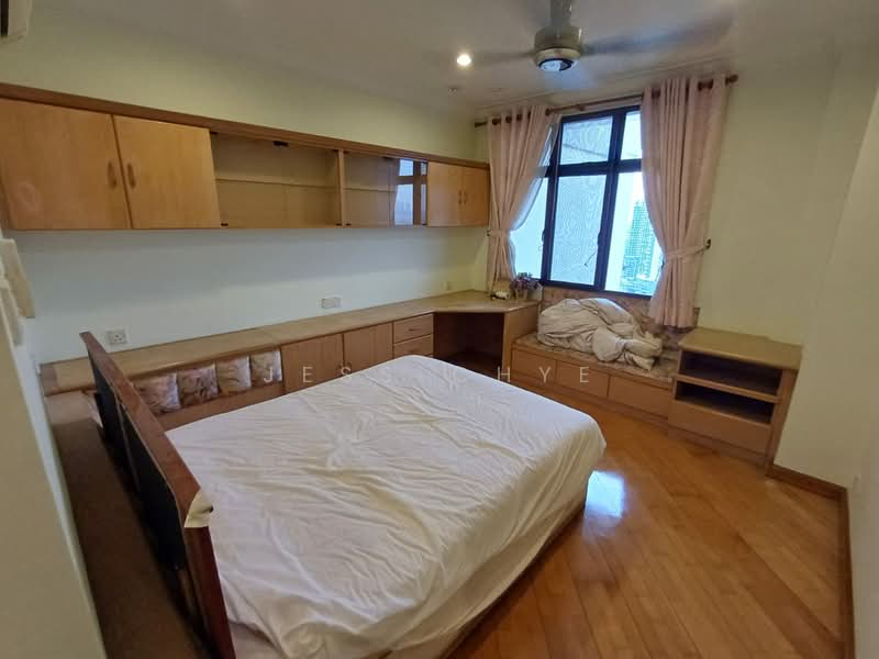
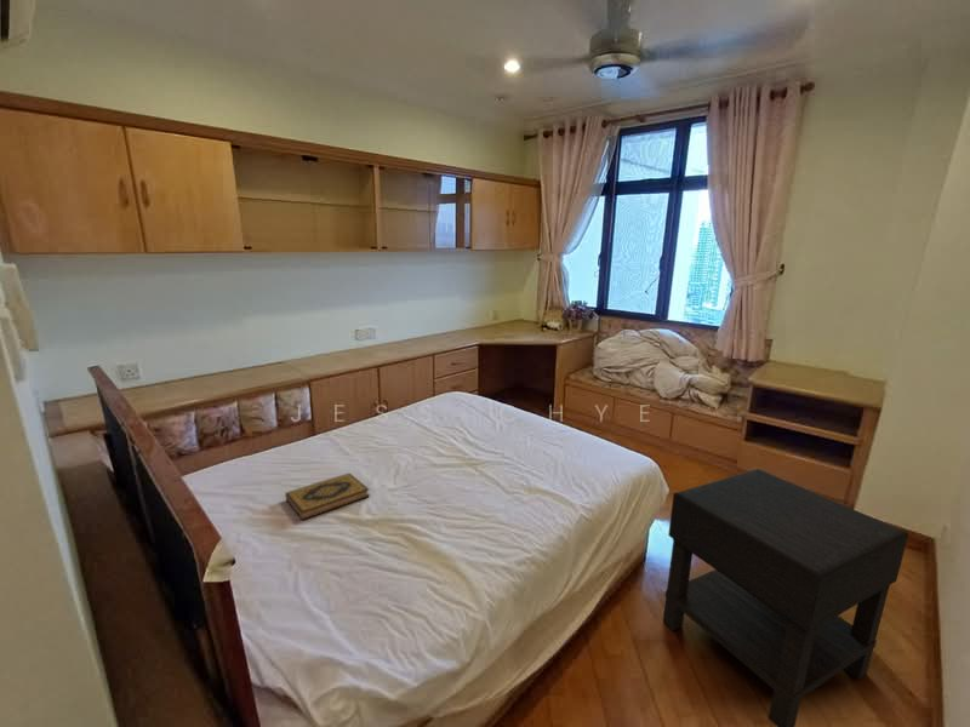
+ nightstand [662,468,911,727]
+ hardback book [284,473,371,521]
